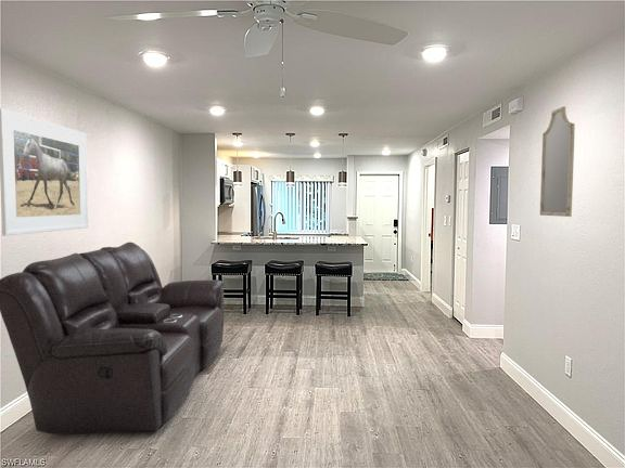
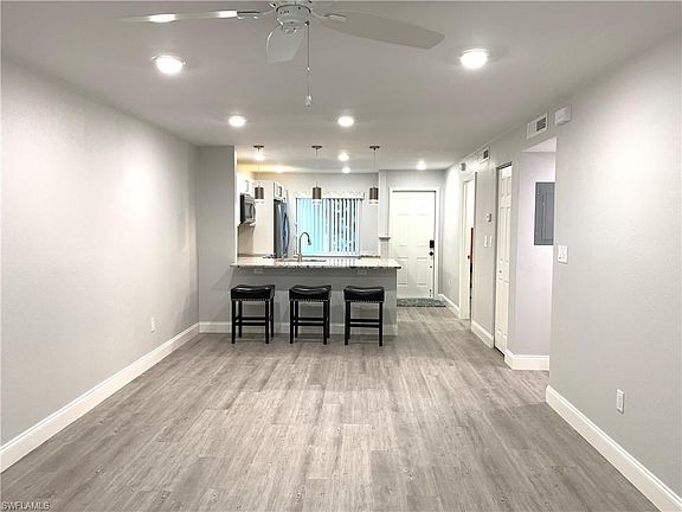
- sofa [0,240,225,435]
- home mirror [539,105,576,218]
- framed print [0,107,90,237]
